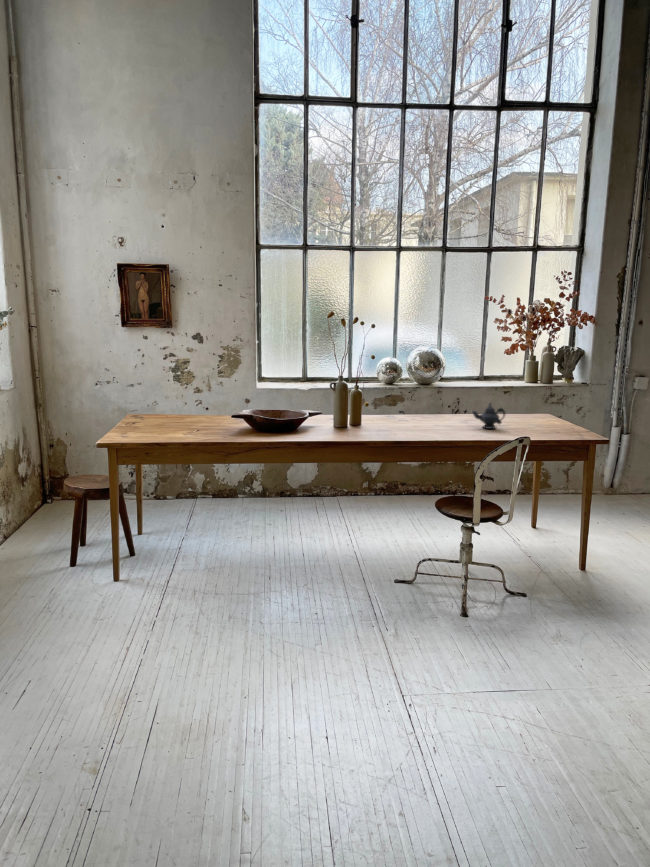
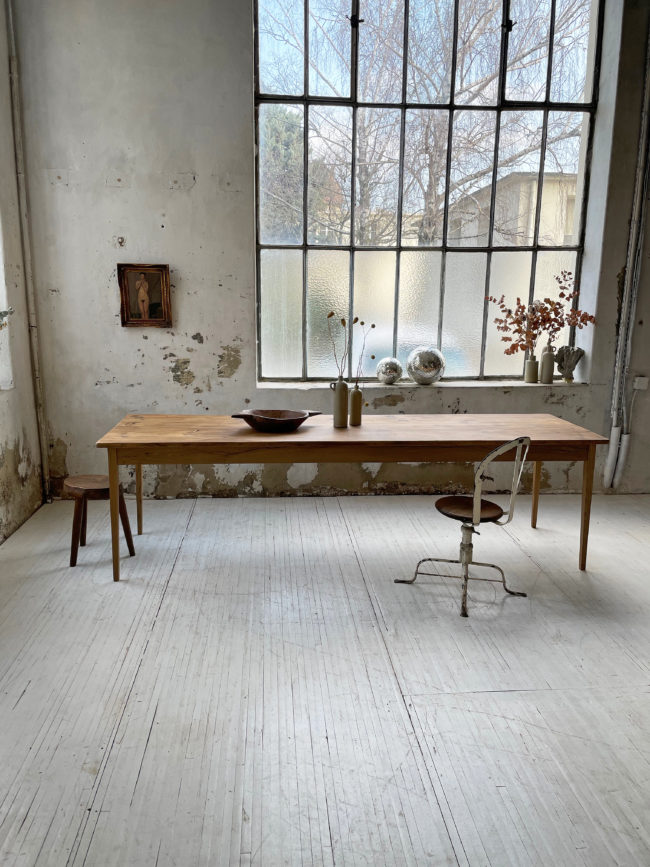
- teapot [471,401,506,430]
